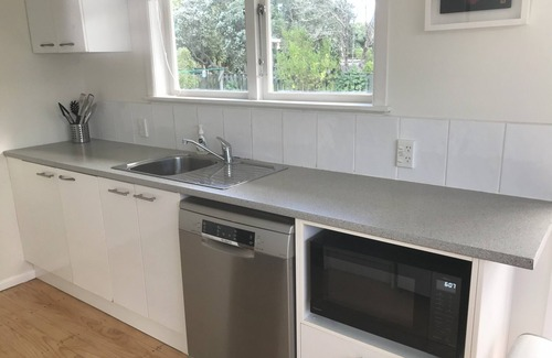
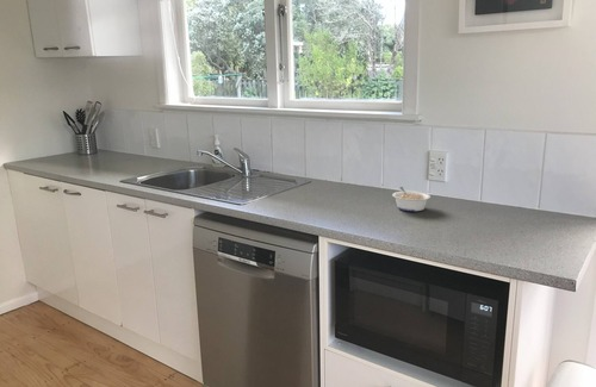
+ legume [391,186,432,212]
